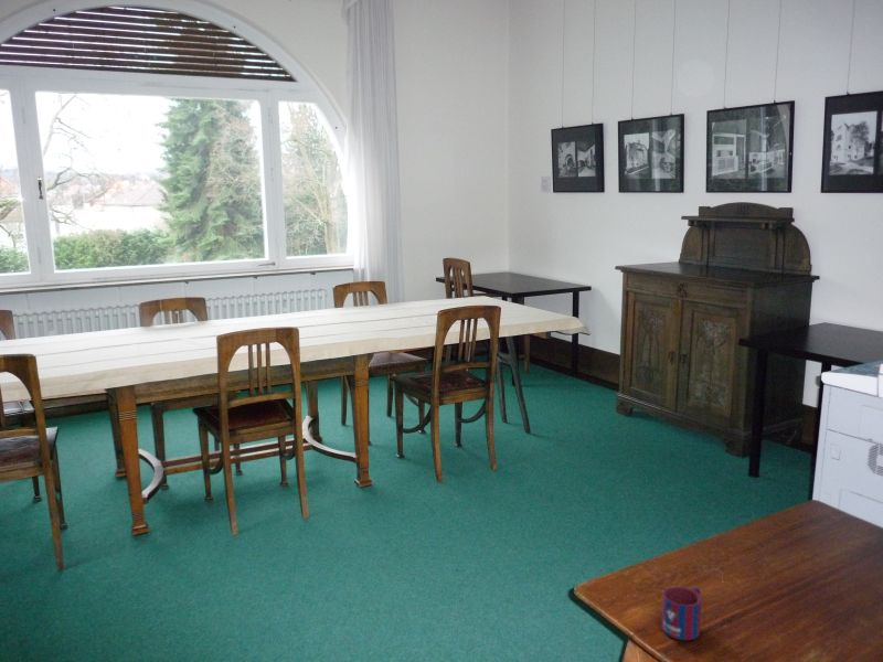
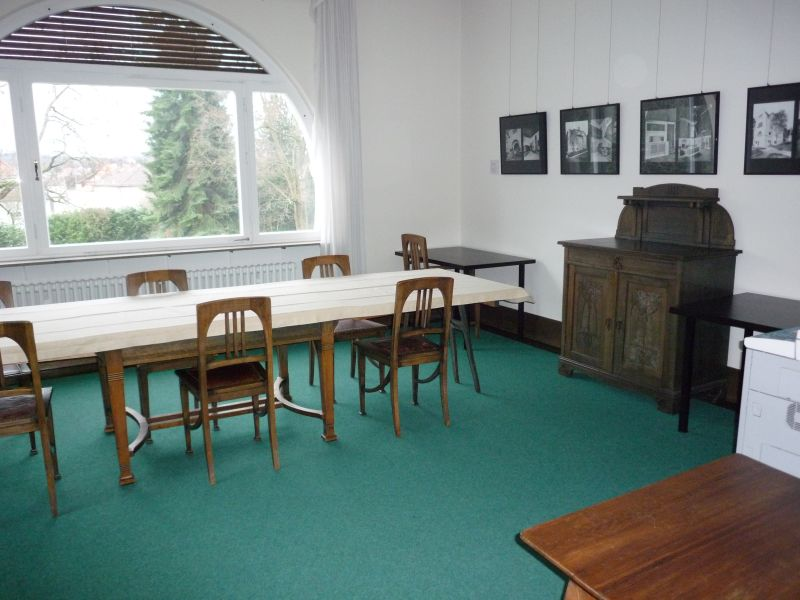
- mug [661,586,703,641]
